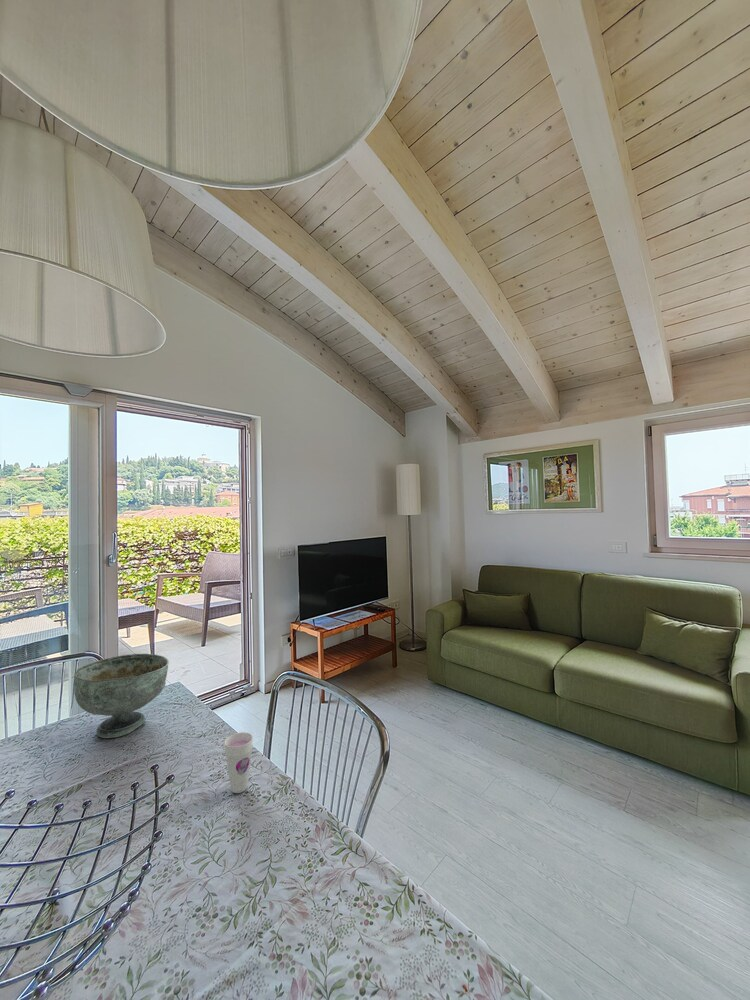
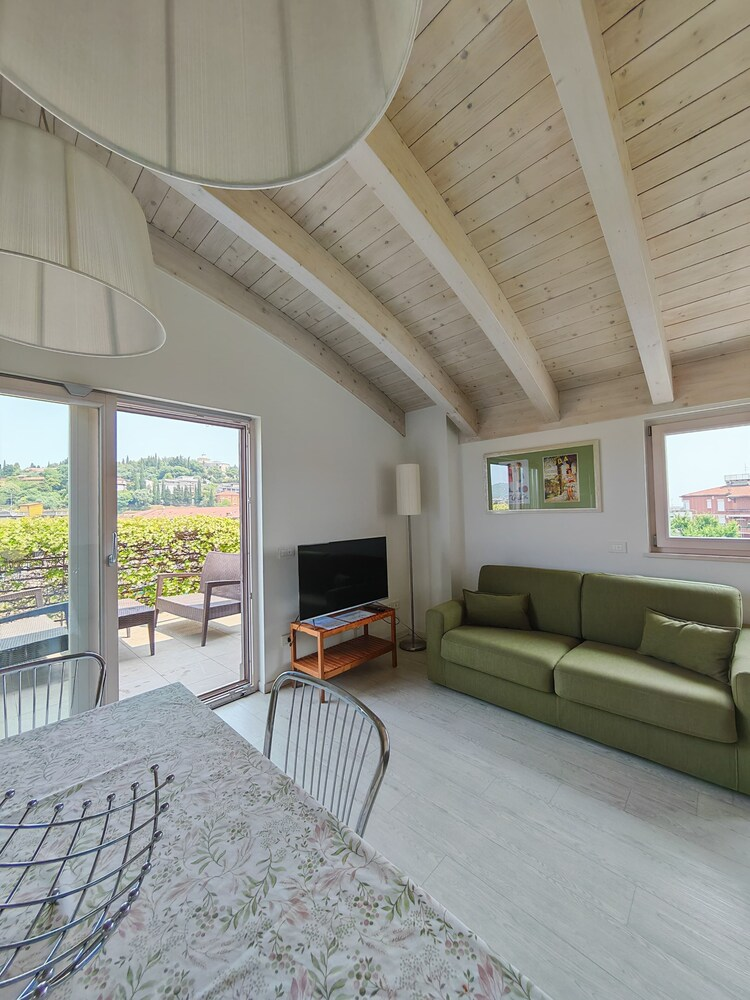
- cup [223,731,254,794]
- decorative bowl [73,653,170,739]
